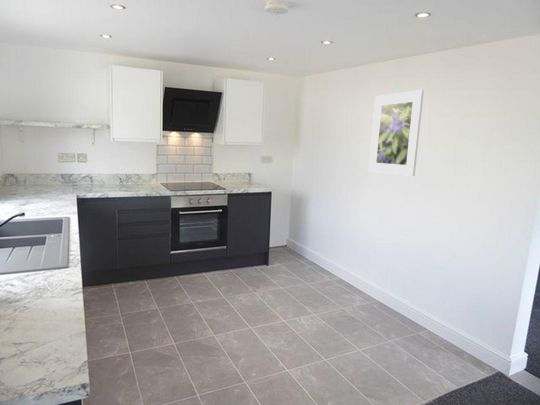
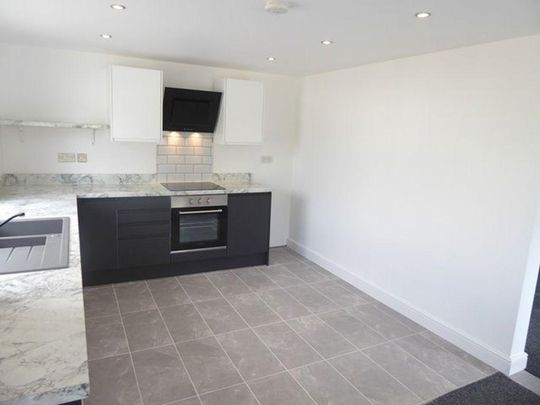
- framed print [368,89,425,177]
